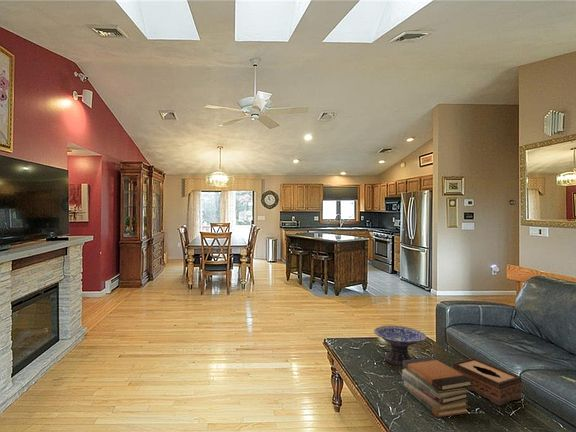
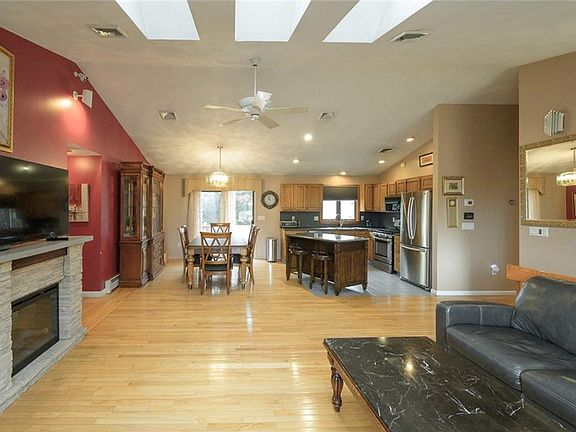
- tissue box [451,357,523,407]
- book stack [401,356,473,418]
- decorative bowl [373,325,428,367]
